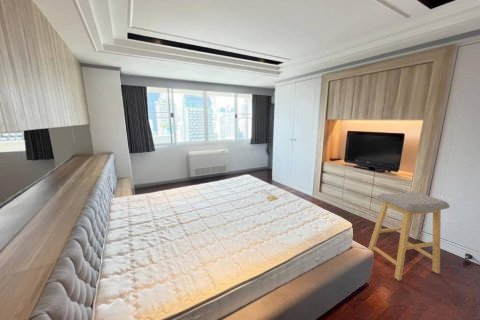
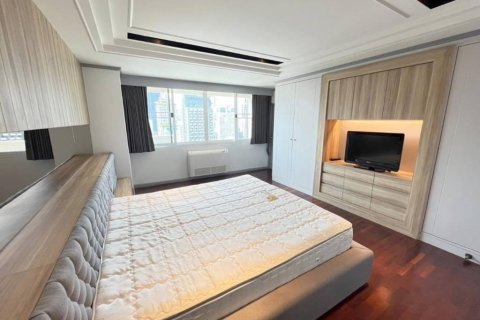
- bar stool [367,190,451,281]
